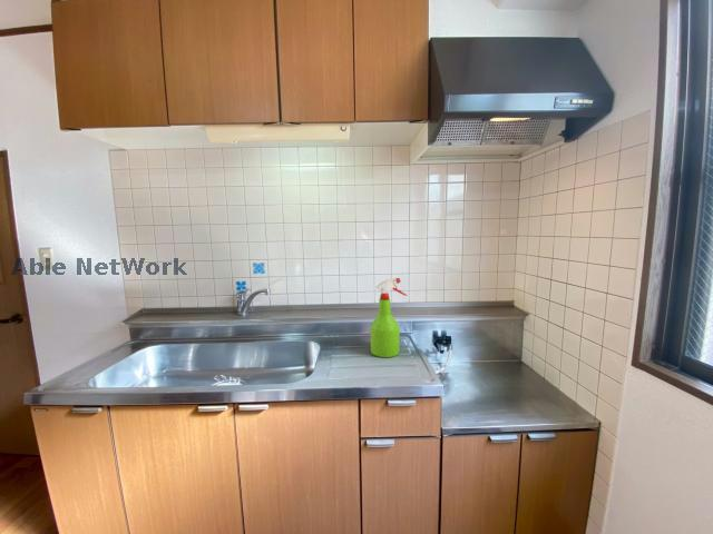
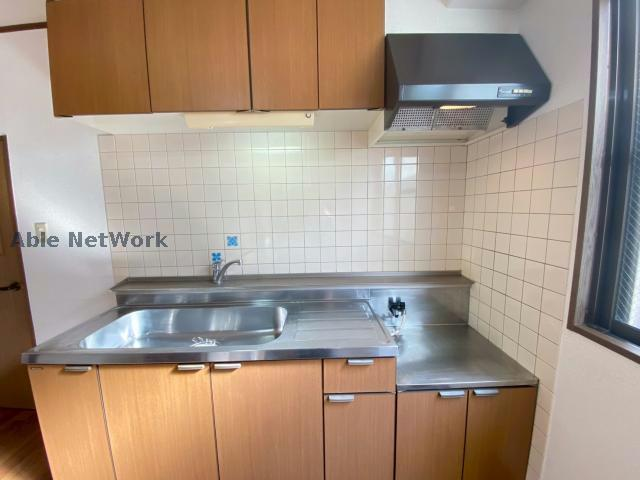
- spray bottle [370,277,408,358]
